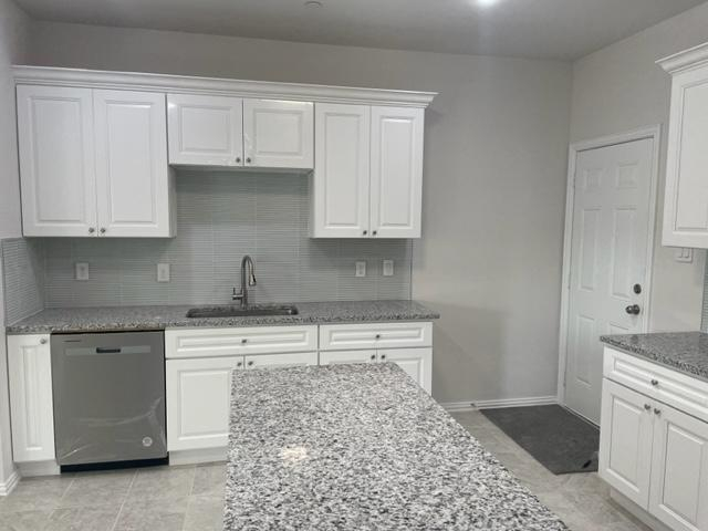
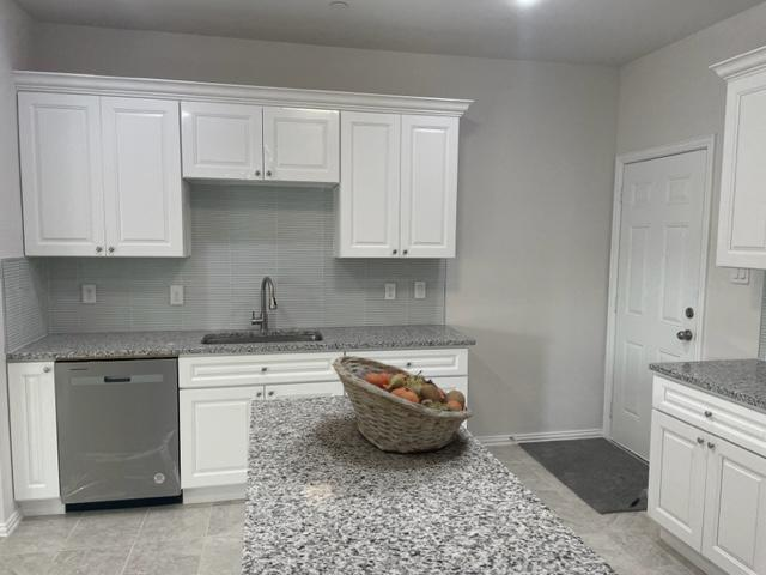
+ fruit basket [330,355,474,455]
